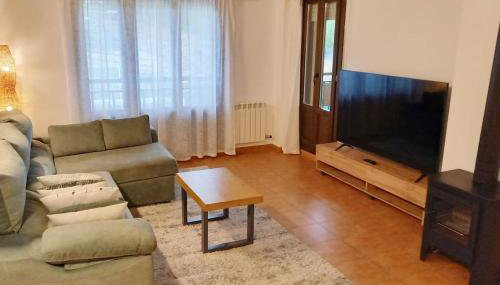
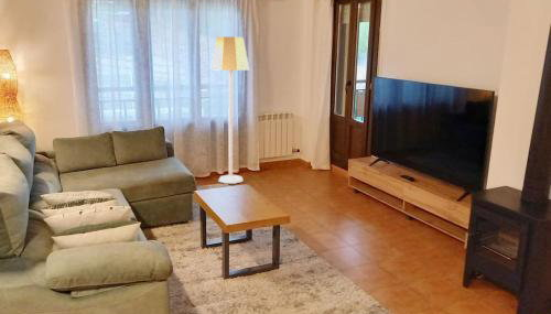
+ lamp [209,35,250,184]
